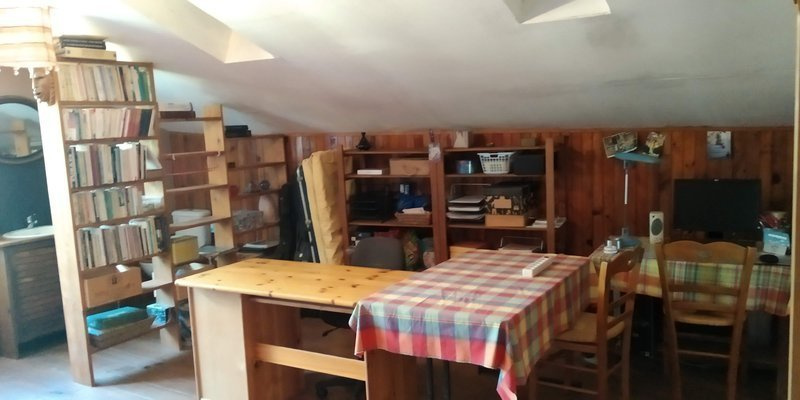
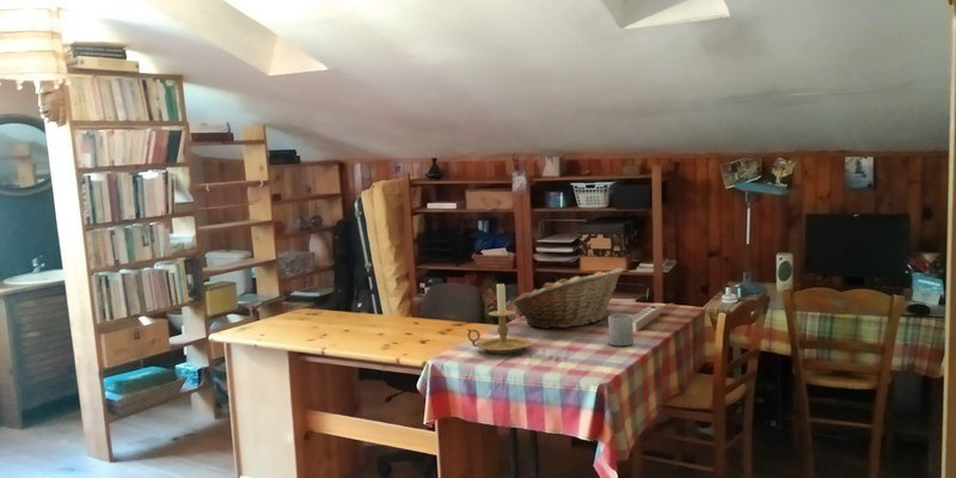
+ mug [607,313,635,347]
+ candle holder [466,280,533,355]
+ fruit basket [511,266,624,330]
